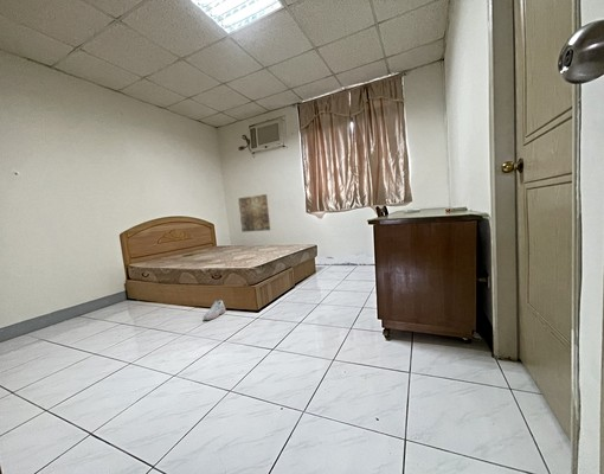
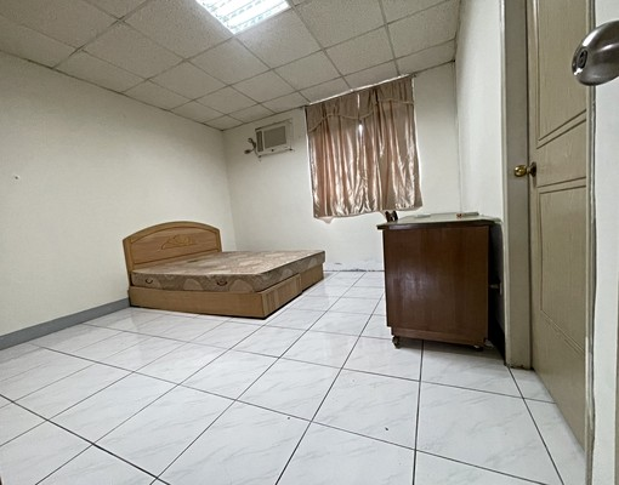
- wall art [237,193,271,233]
- shoe [203,299,226,321]
